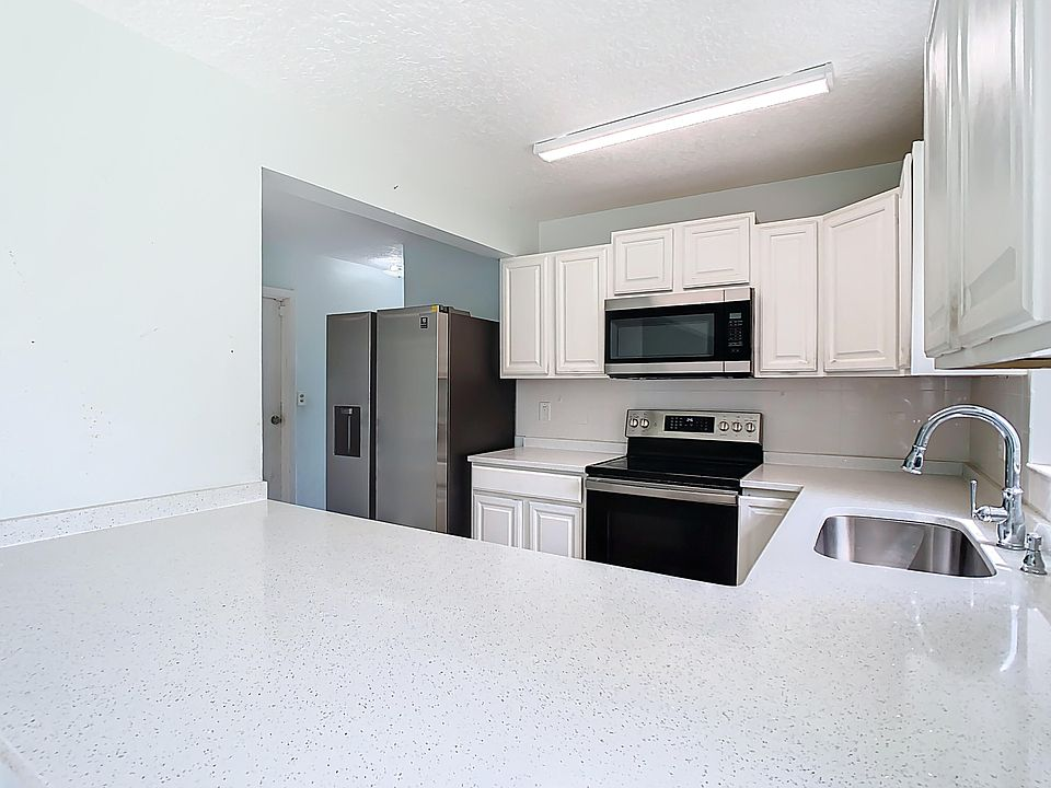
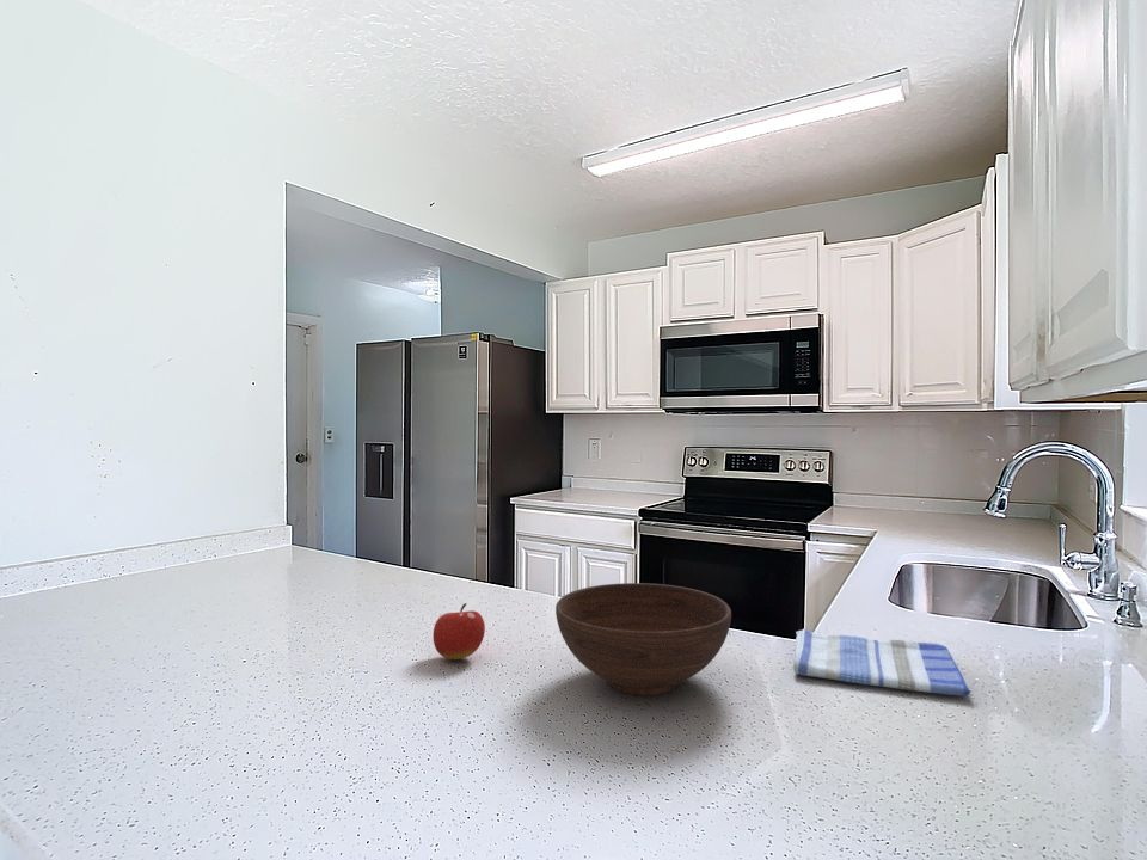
+ fruit [431,602,486,661]
+ dish towel [792,628,971,696]
+ bowl [554,582,732,696]
